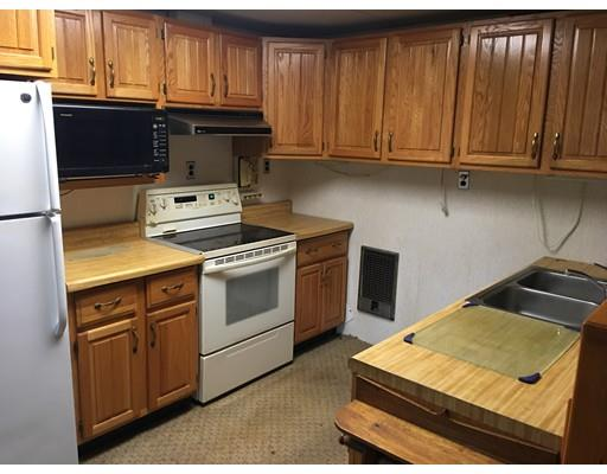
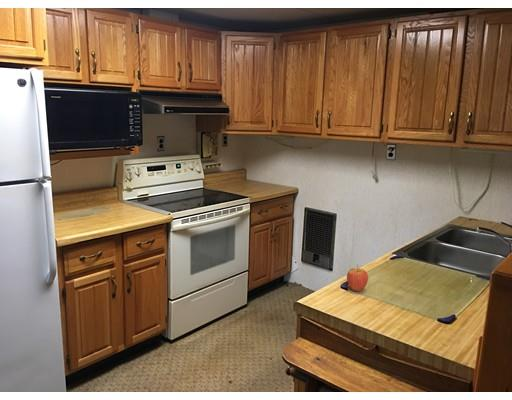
+ fruit [346,263,369,292]
